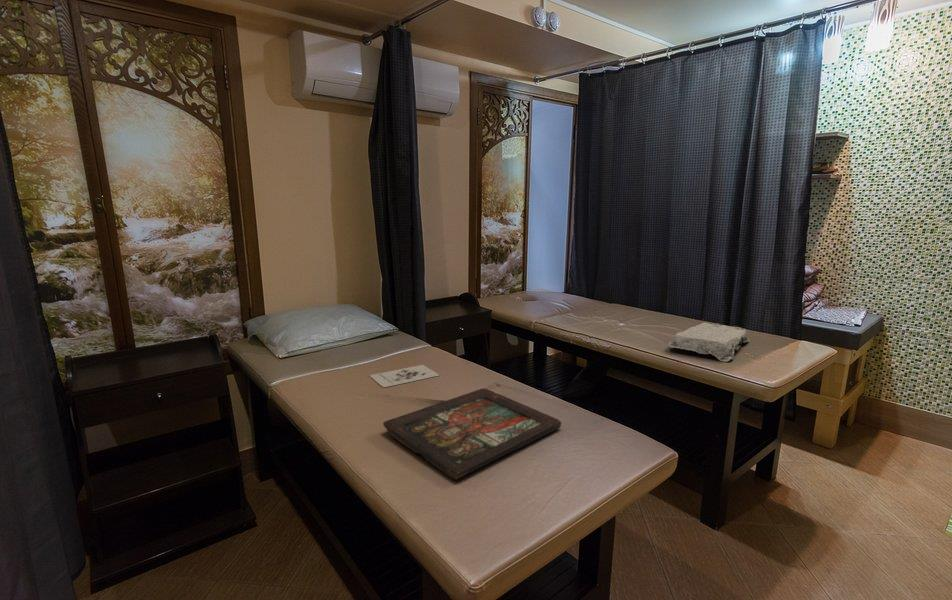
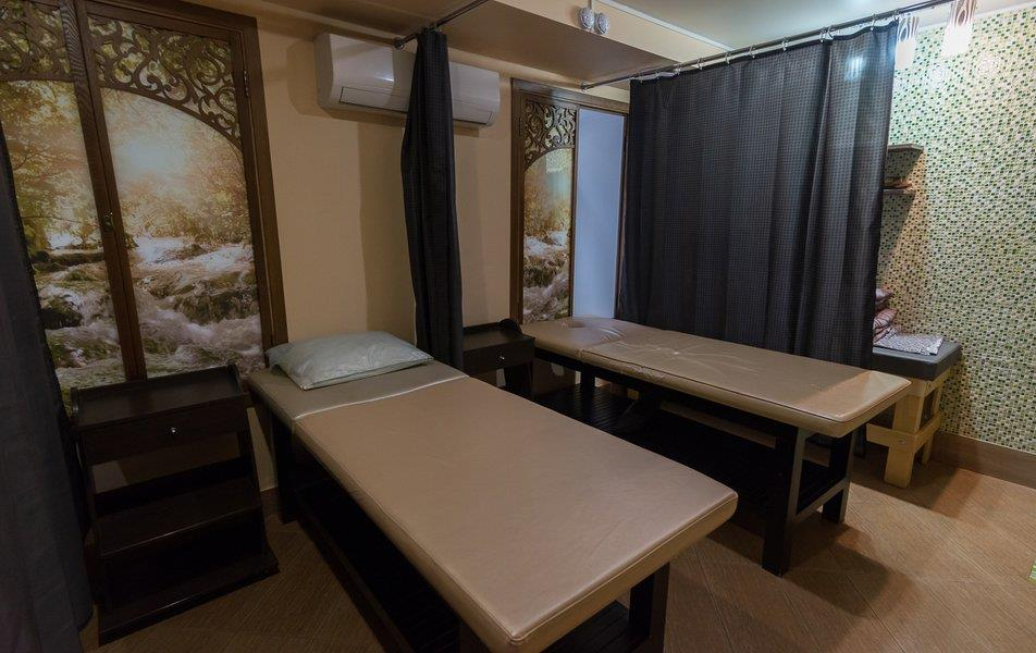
- decorative tray [382,387,562,481]
- architectural model [368,364,440,389]
- stone plaque [668,319,750,363]
